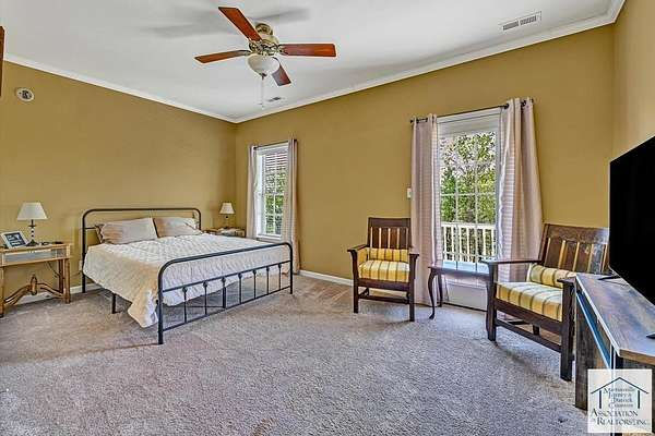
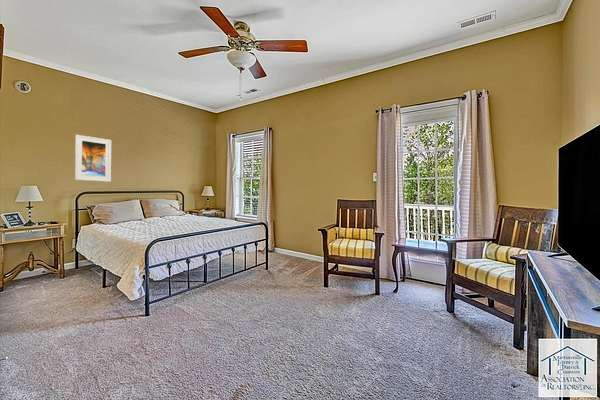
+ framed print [74,134,112,183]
